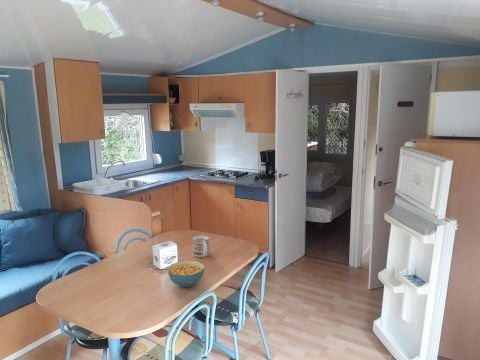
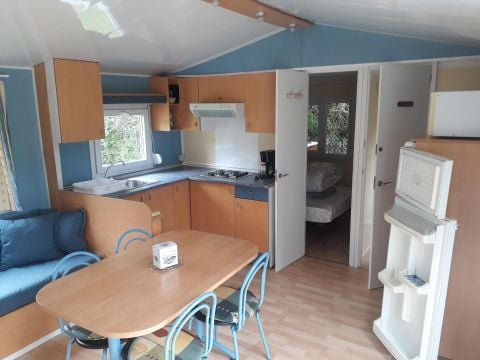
- cereal bowl [166,260,206,288]
- mug [192,235,210,258]
